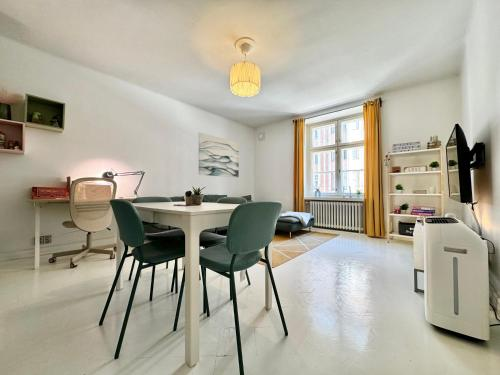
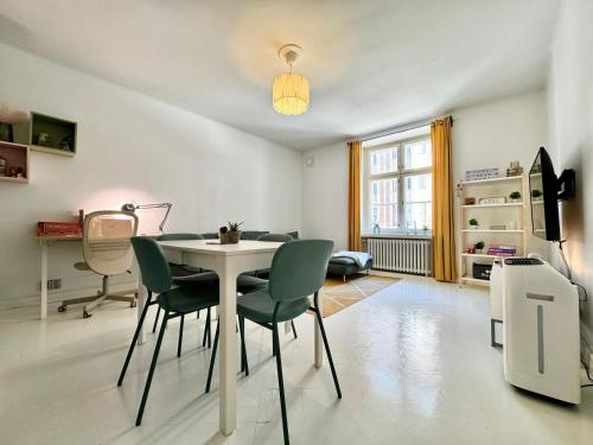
- wall art [198,132,240,178]
